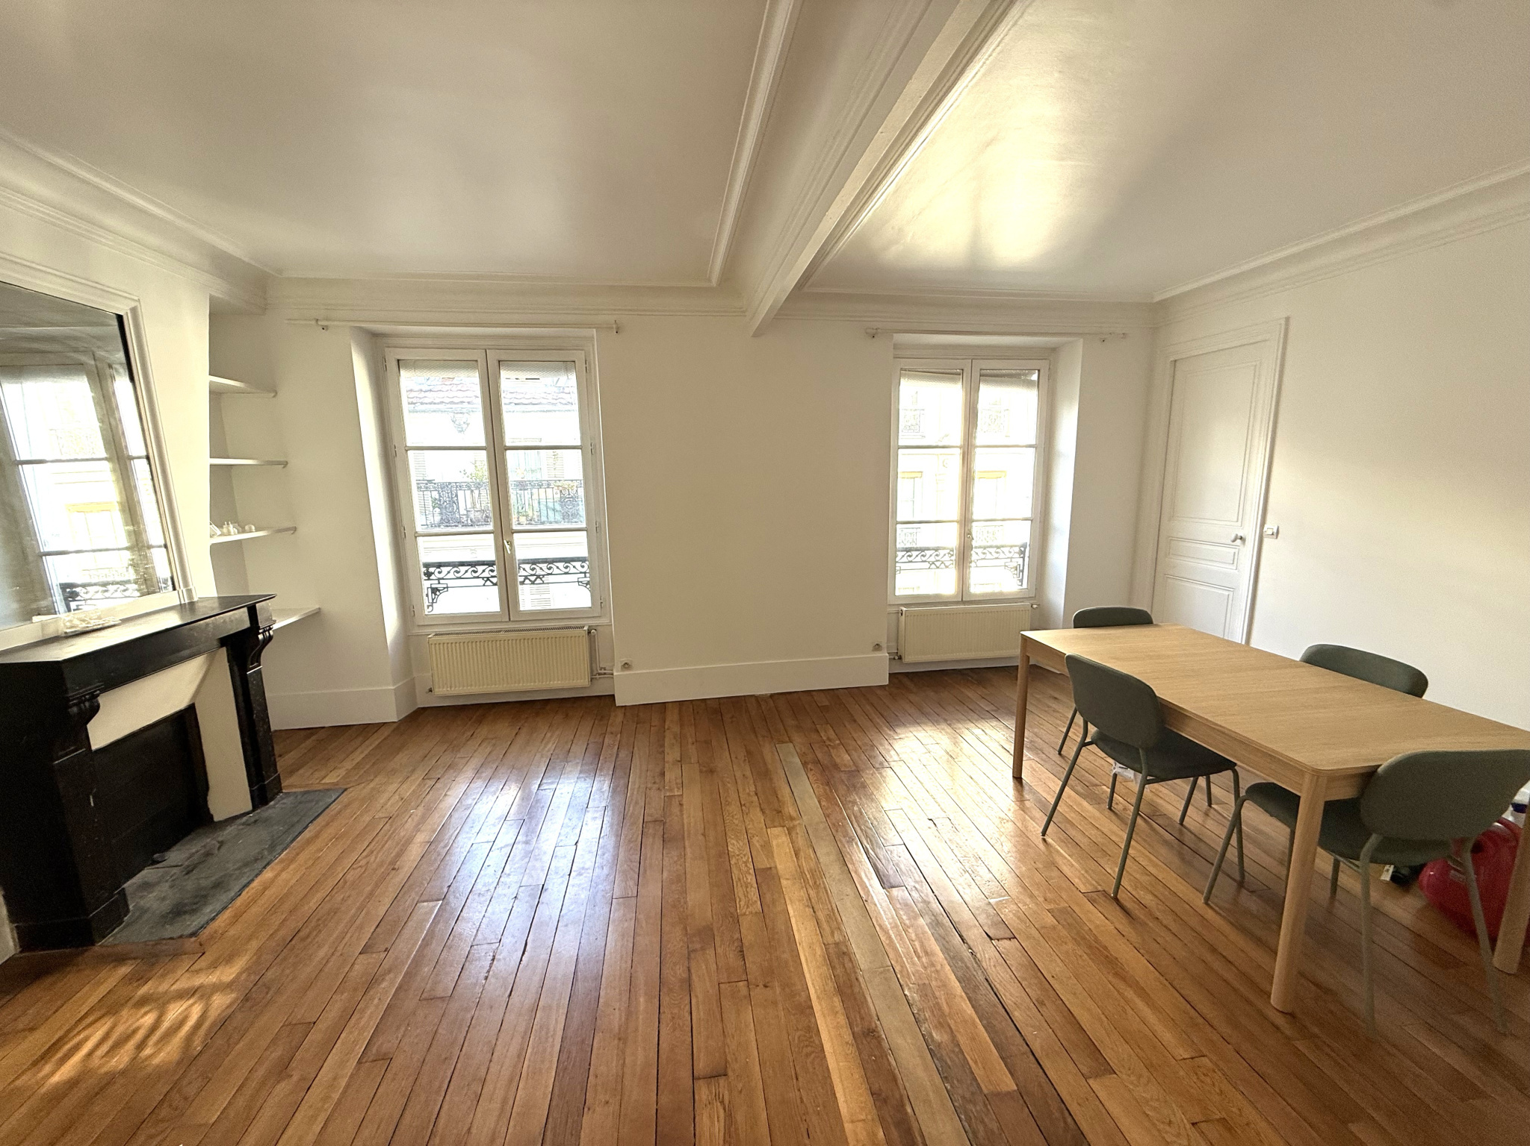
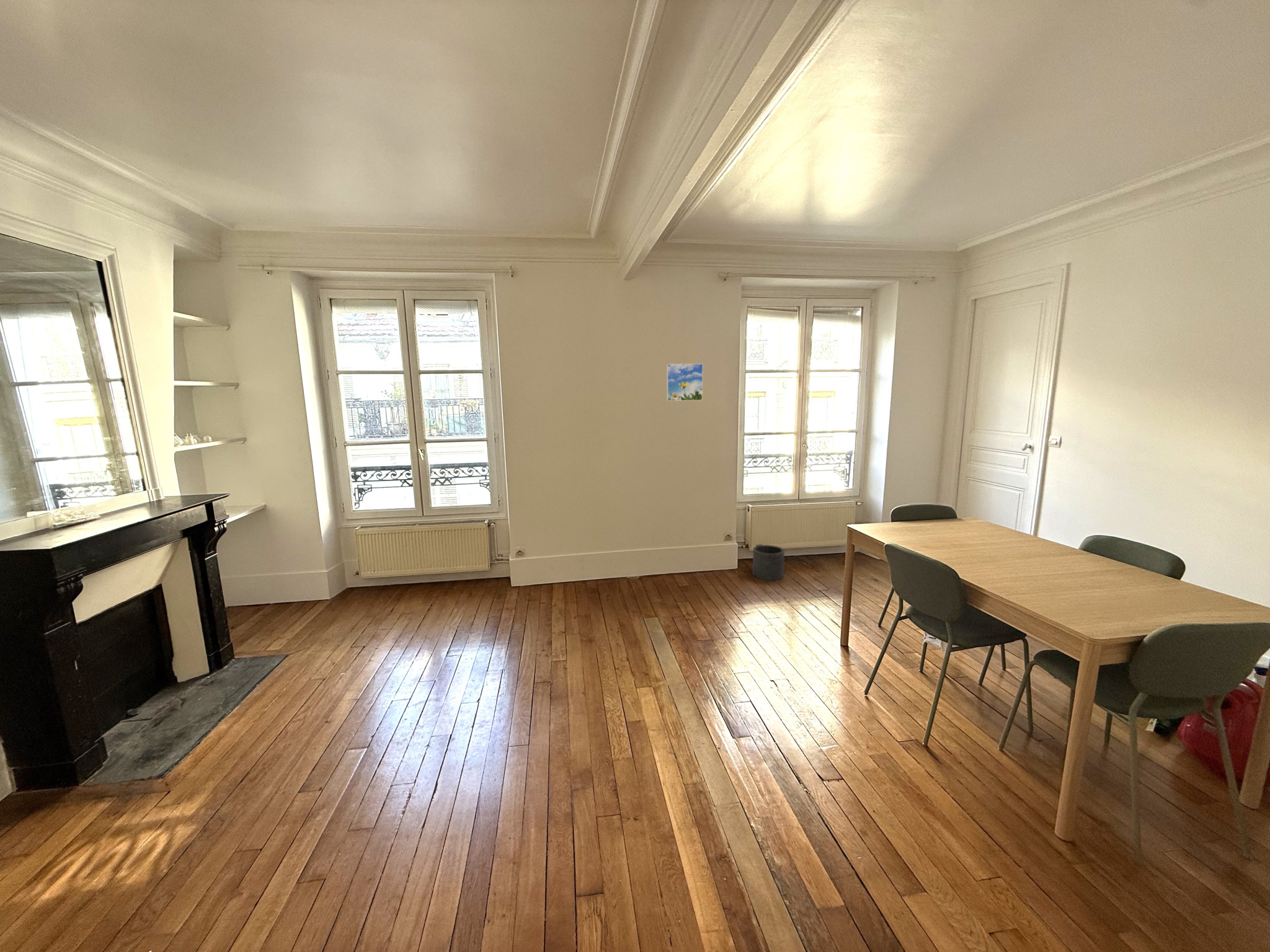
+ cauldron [752,544,785,581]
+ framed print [666,363,704,402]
